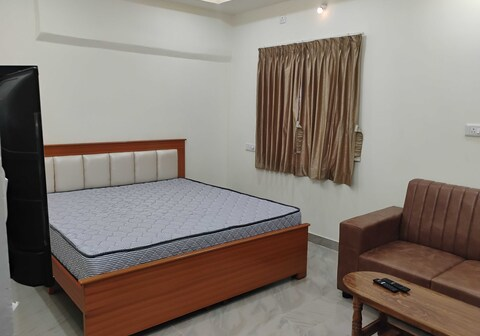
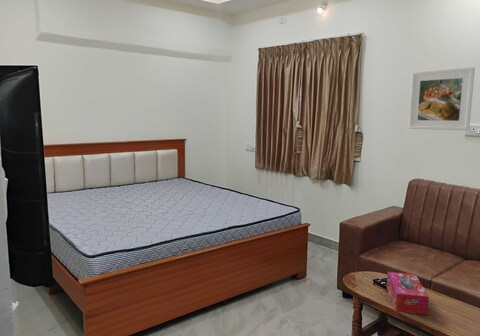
+ tissue box [386,271,430,316]
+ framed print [407,66,476,132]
